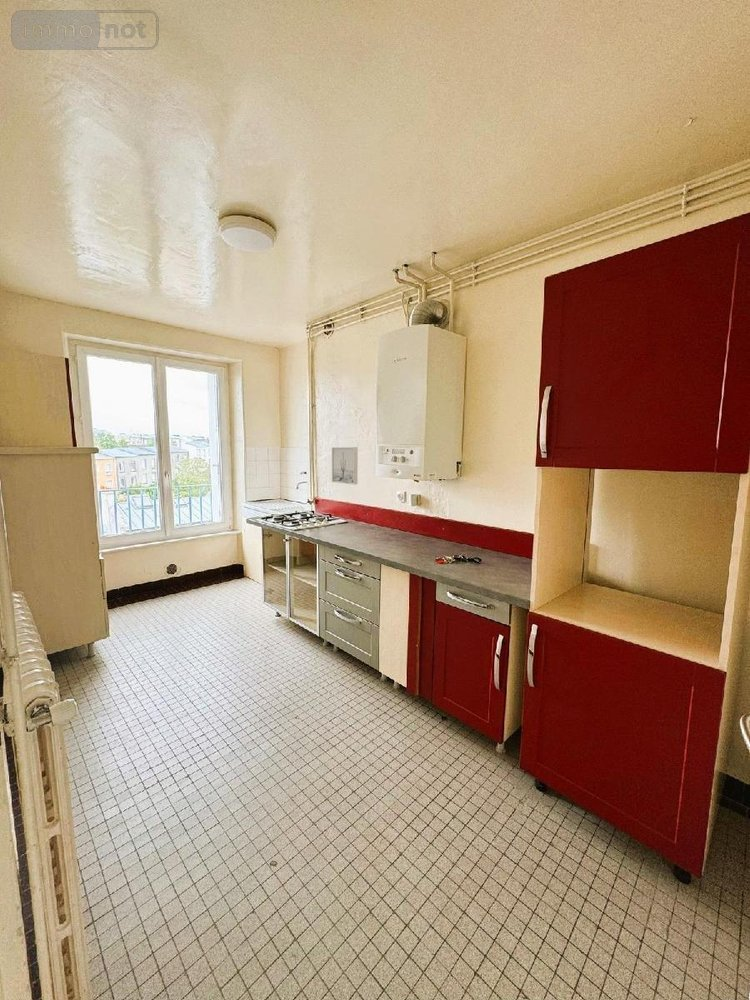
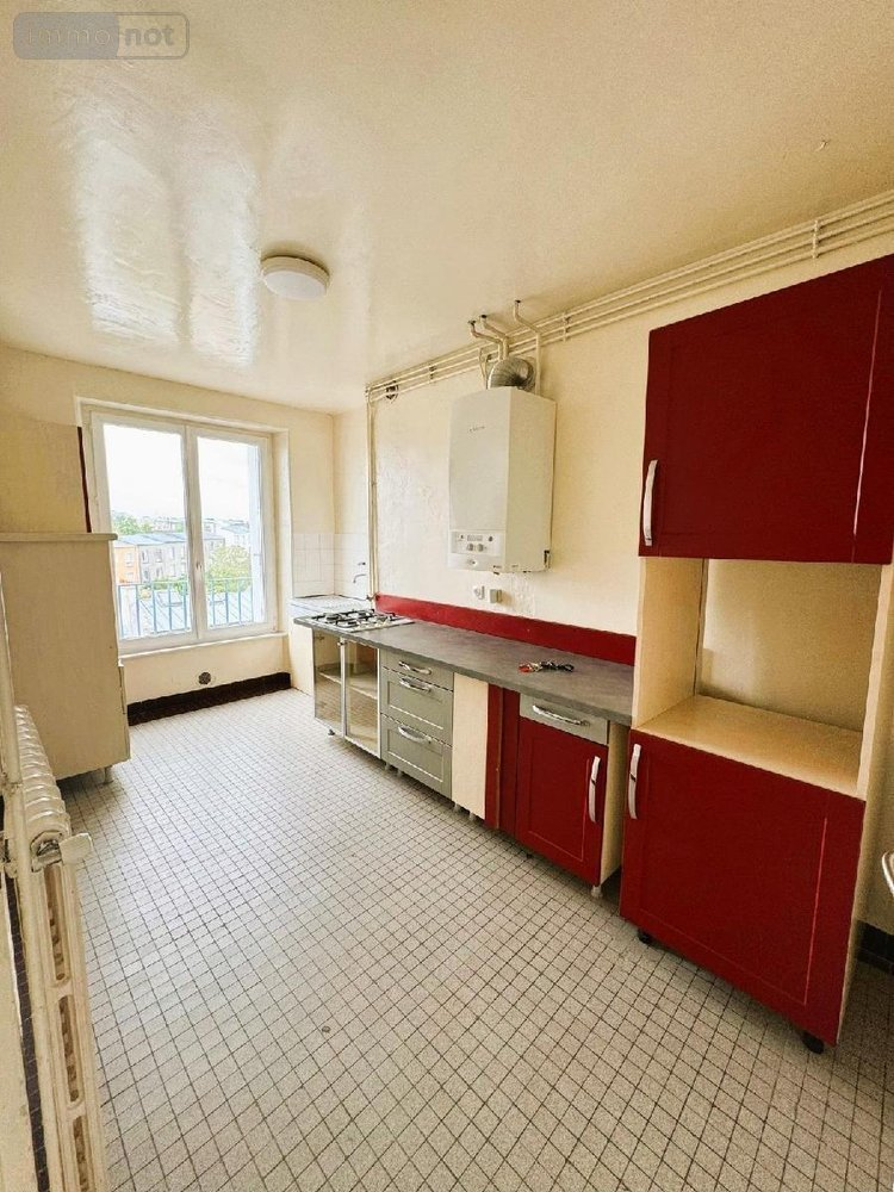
- wall art [331,446,359,485]
